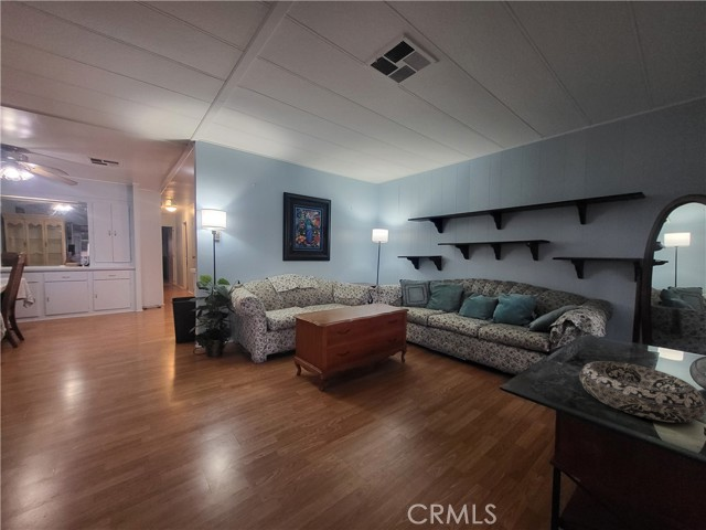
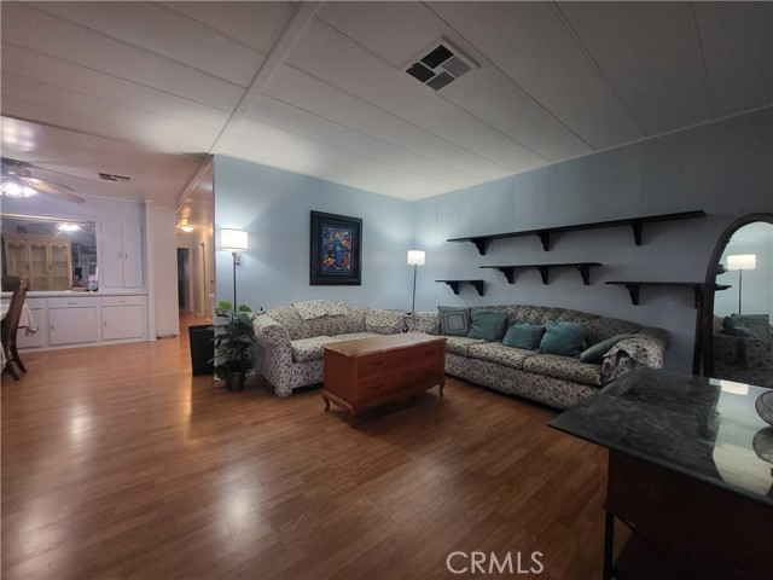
- decorative bowl [578,360,706,424]
